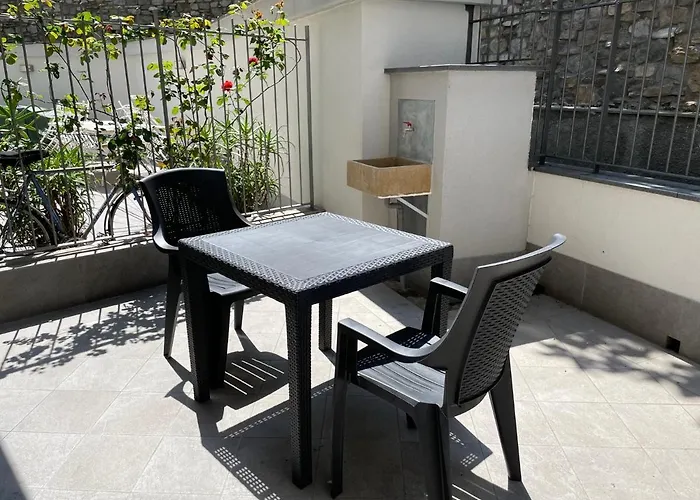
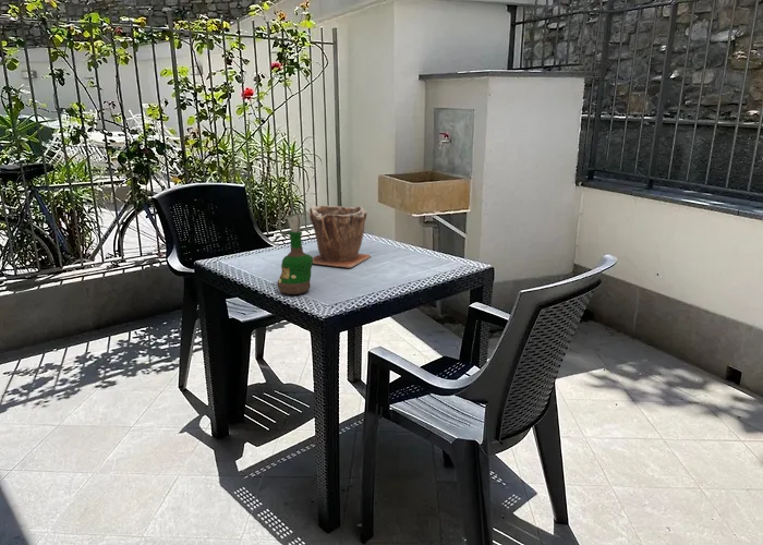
+ grog bottle [277,211,314,295]
+ plant pot [308,204,372,269]
